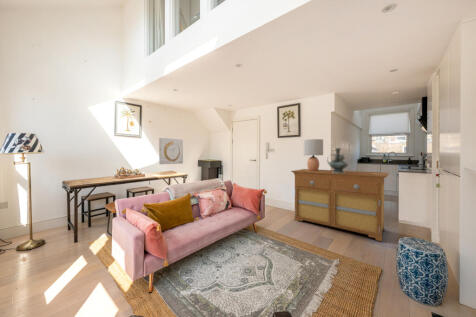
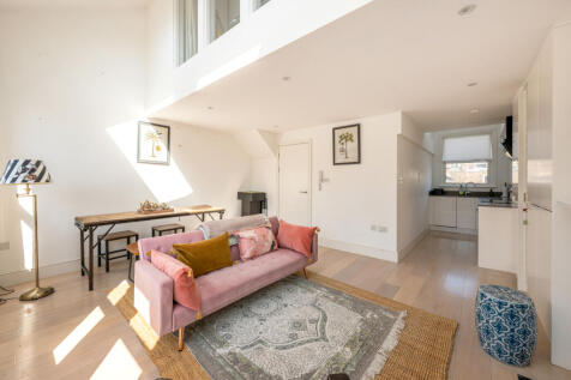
- sideboard [290,168,390,242]
- decorative urn [326,147,349,173]
- lamp [303,138,324,171]
- wall art [158,137,184,165]
